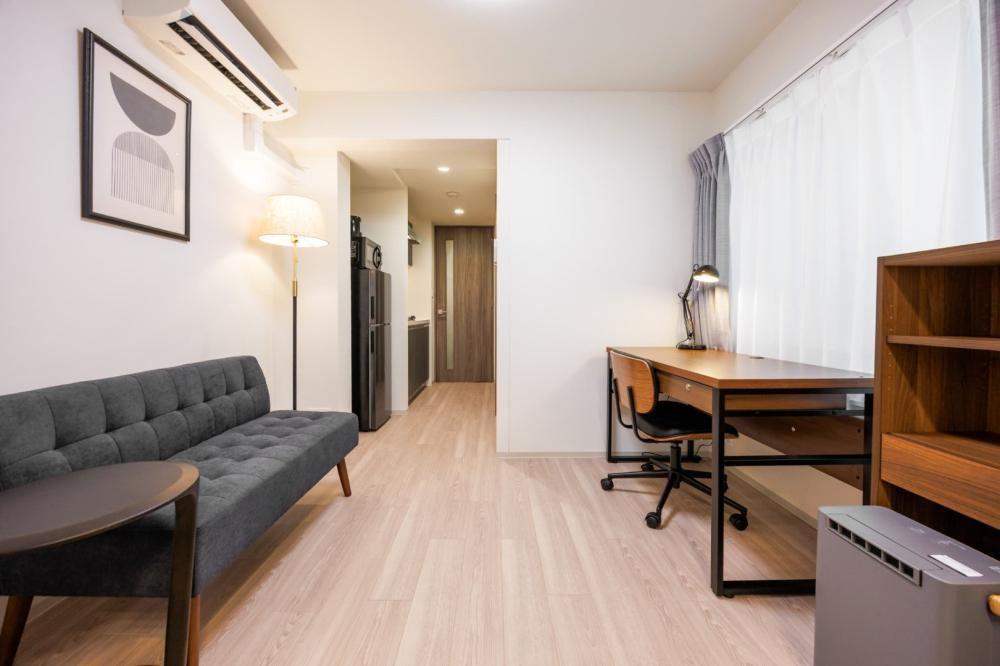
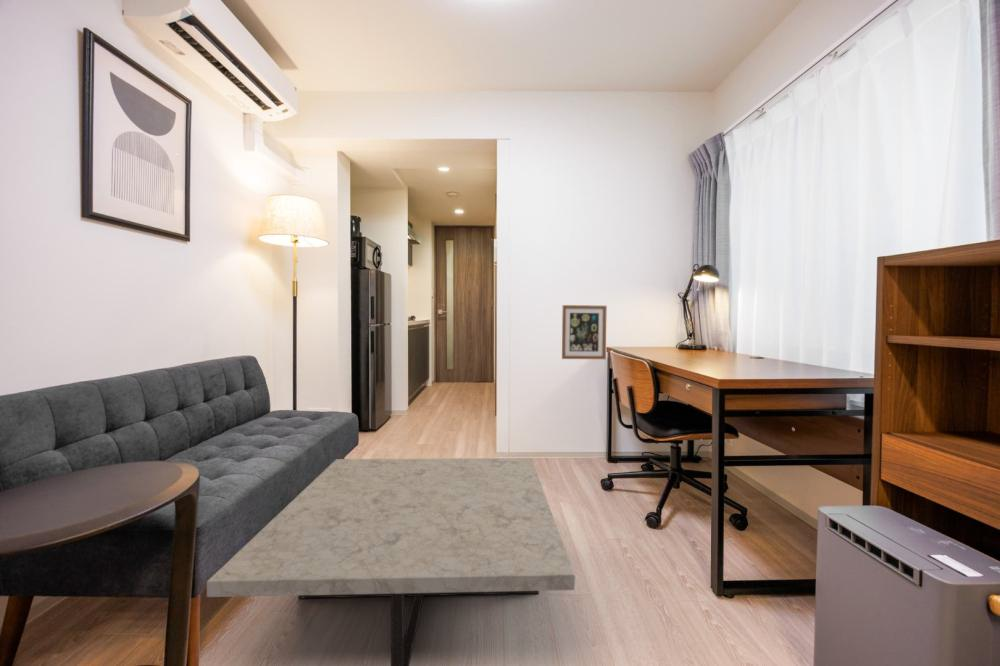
+ wall art [561,304,608,360]
+ coffee table [206,457,576,666]
